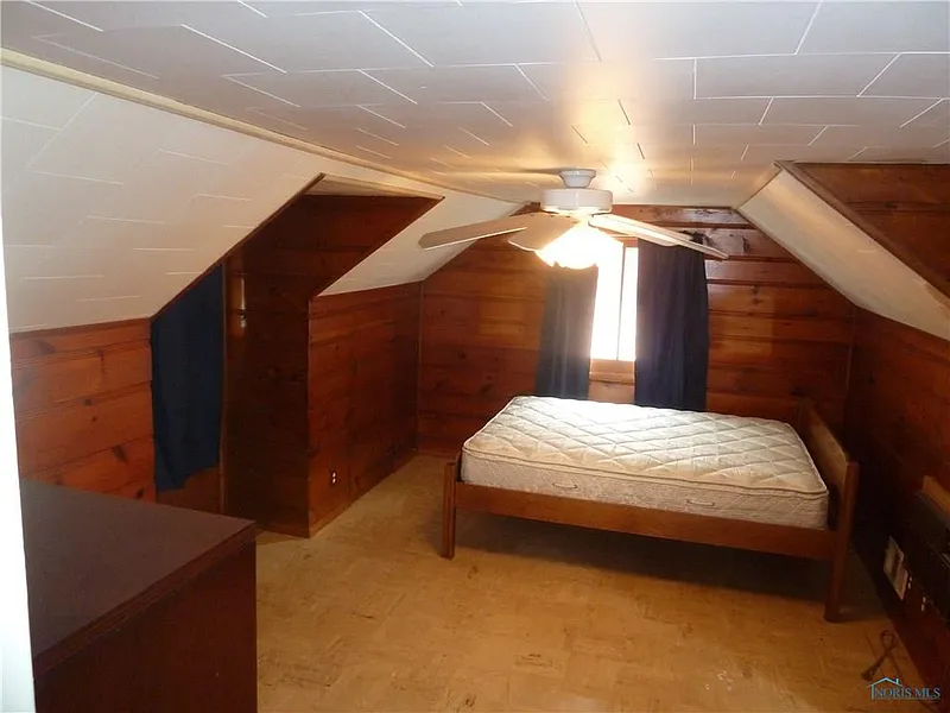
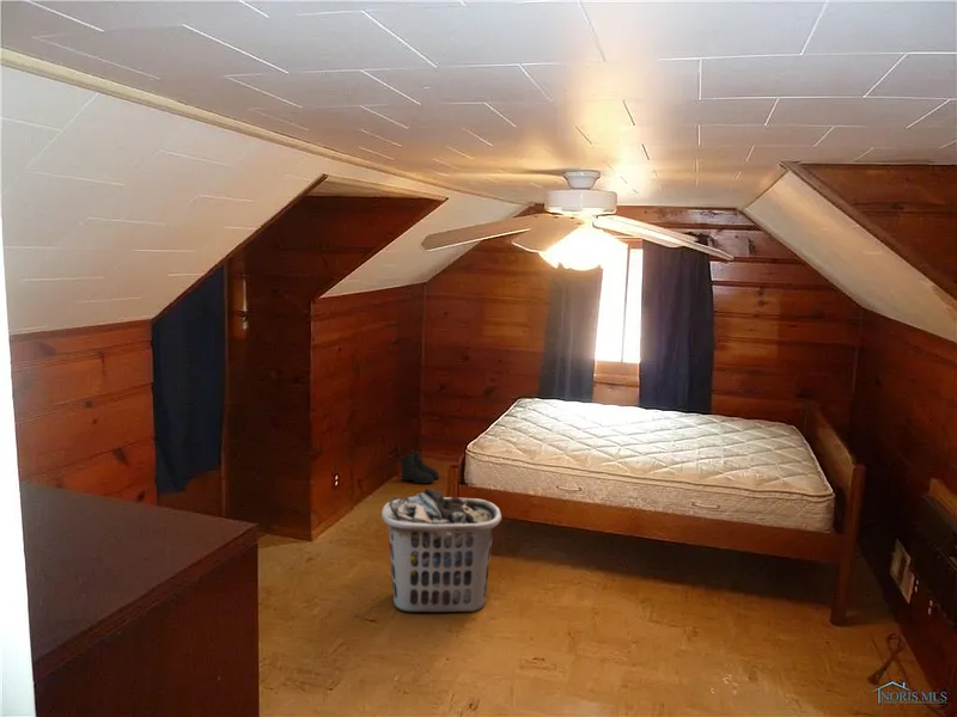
+ clothes hamper [380,488,502,613]
+ boots [398,449,440,485]
